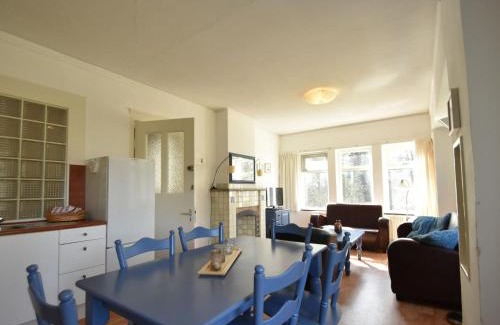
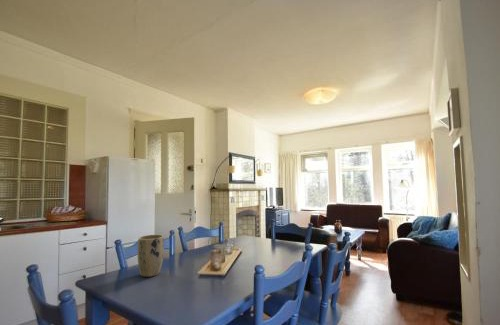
+ plant pot [137,234,165,278]
